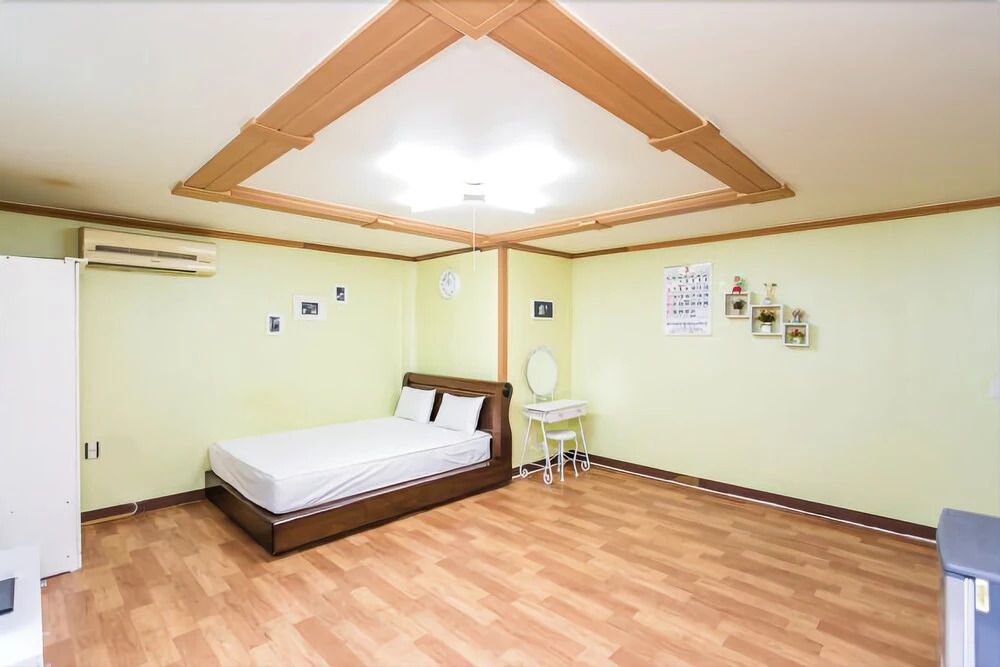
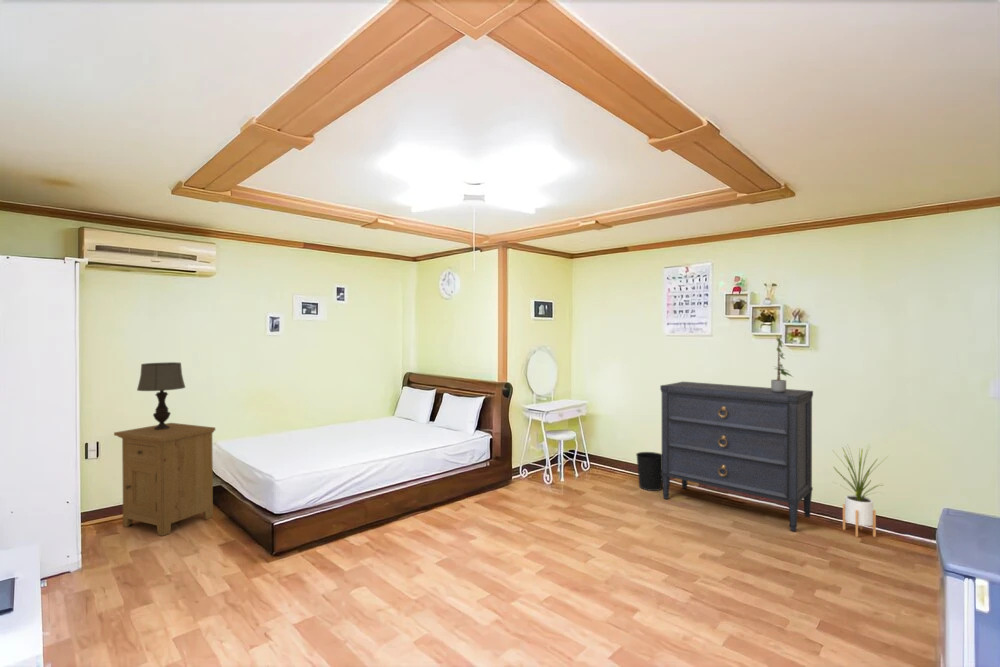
+ house plant [832,442,890,538]
+ dresser [659,381,814,533]
+ nightstand [113,422,216,537]
+ table lamp [136,361,186,430]
+ wastebasket [635,451,663,492]
+ potted plant [770,335,794,393]
